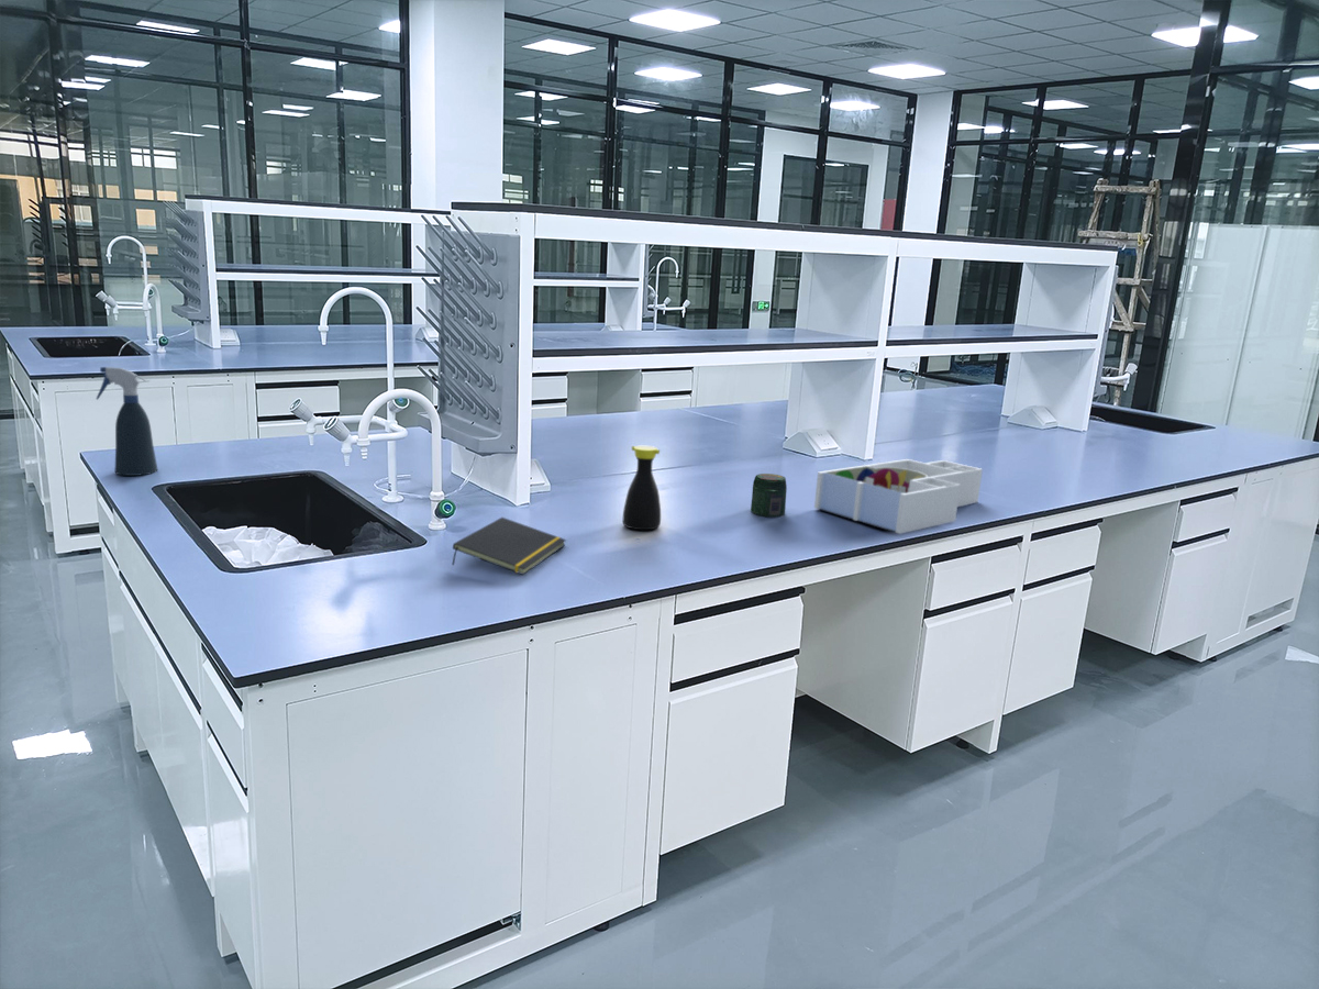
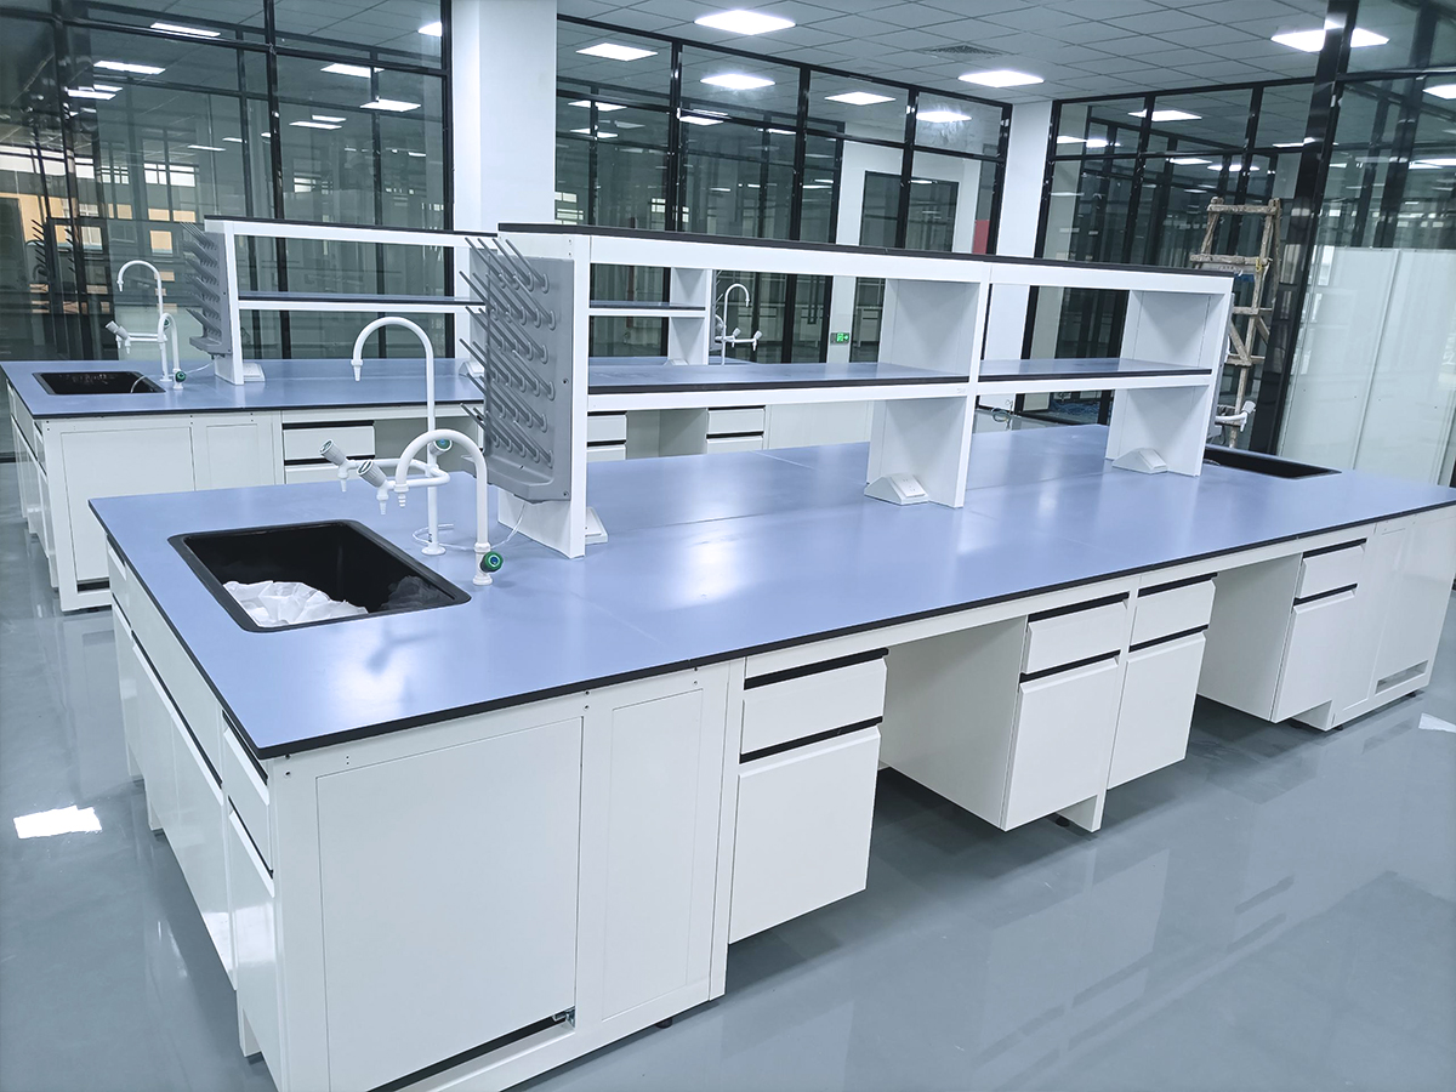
- desk organizer [813,458,984,535]
- spray bottle [96,366,158,477]
- notepad [451,516,567,576]
- bottle [622,445,662,531]
- jar [750,473,788,519]
